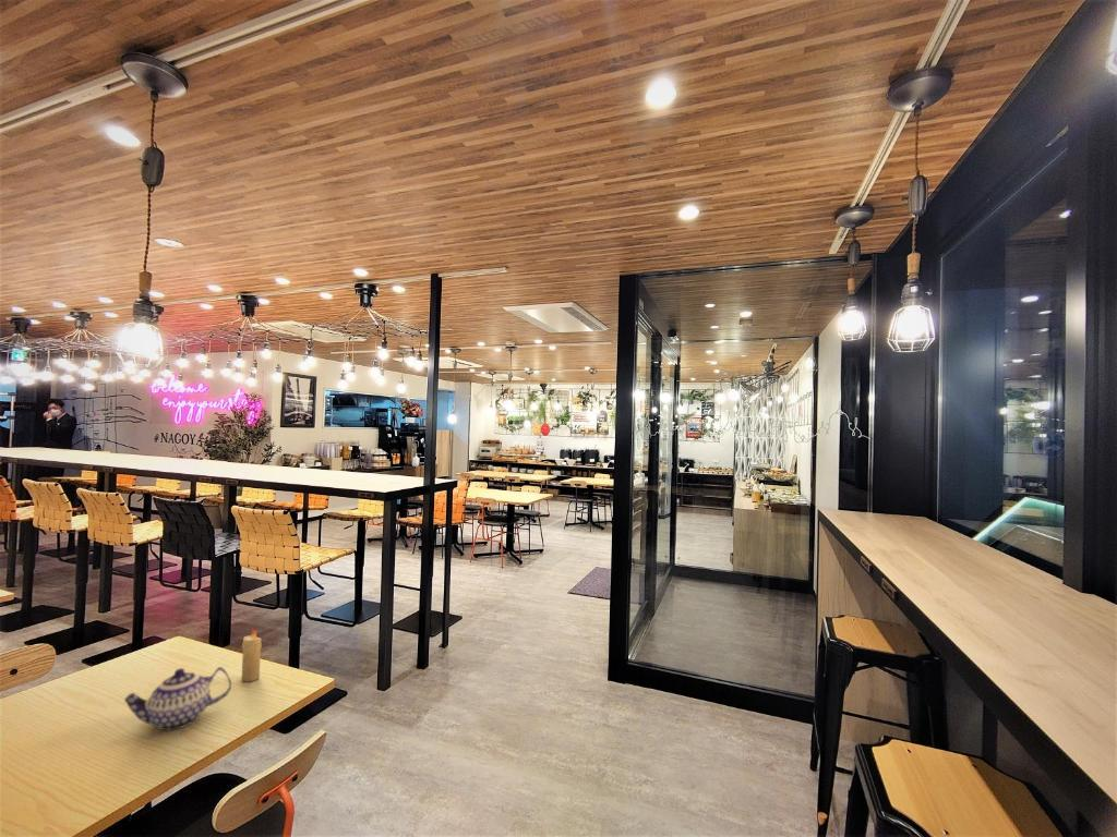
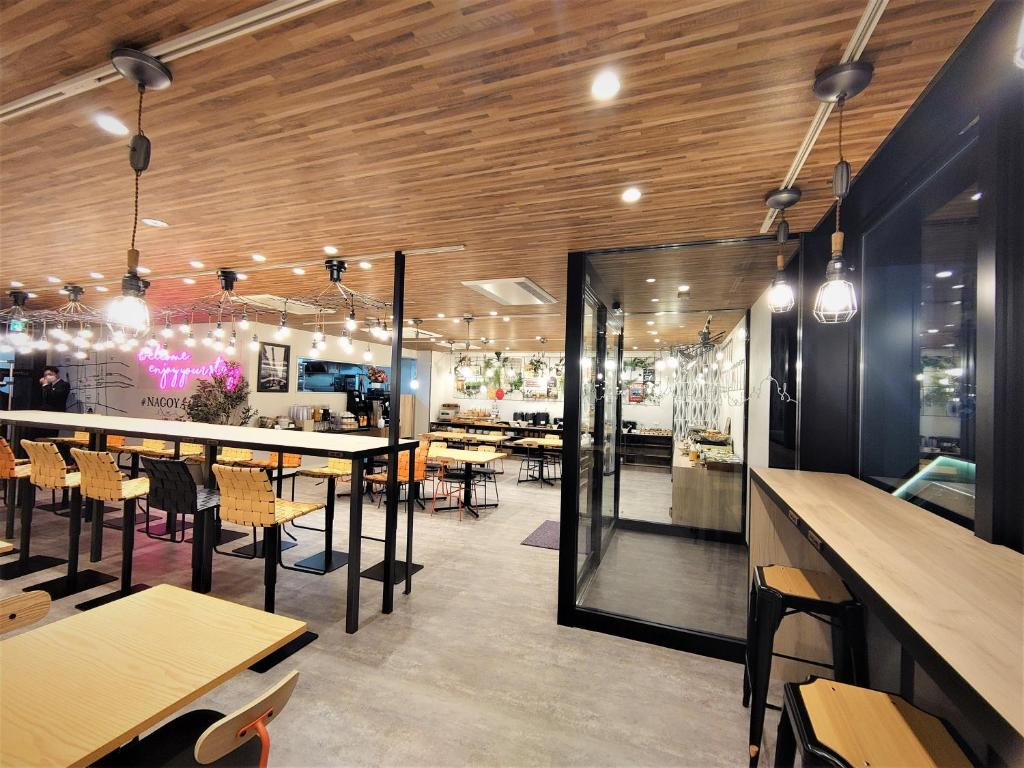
- teapot [123,666,232,731]
- candle [241,627,263,682]
